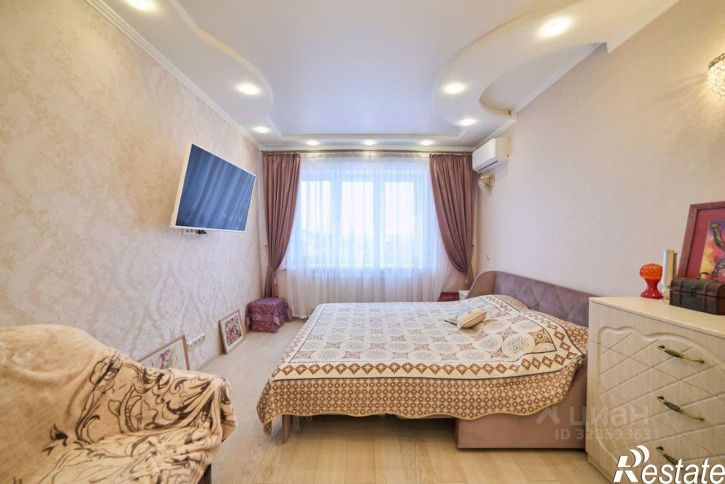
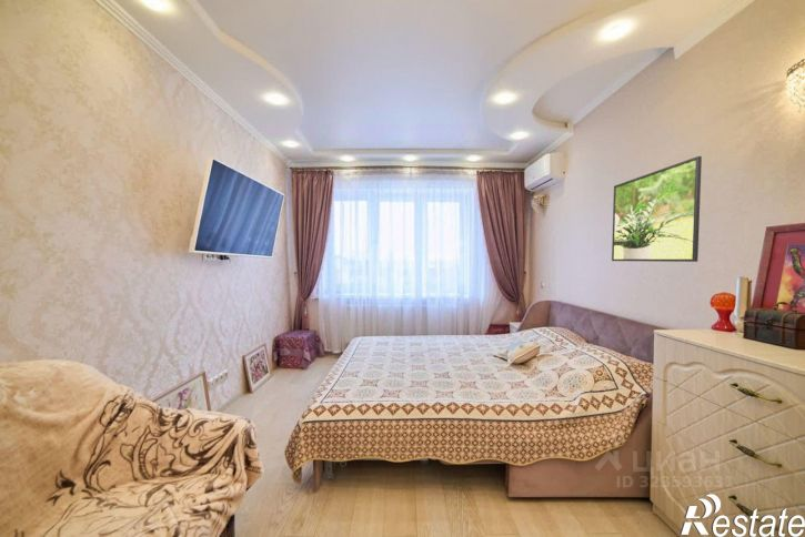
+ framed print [611,155,703,263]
